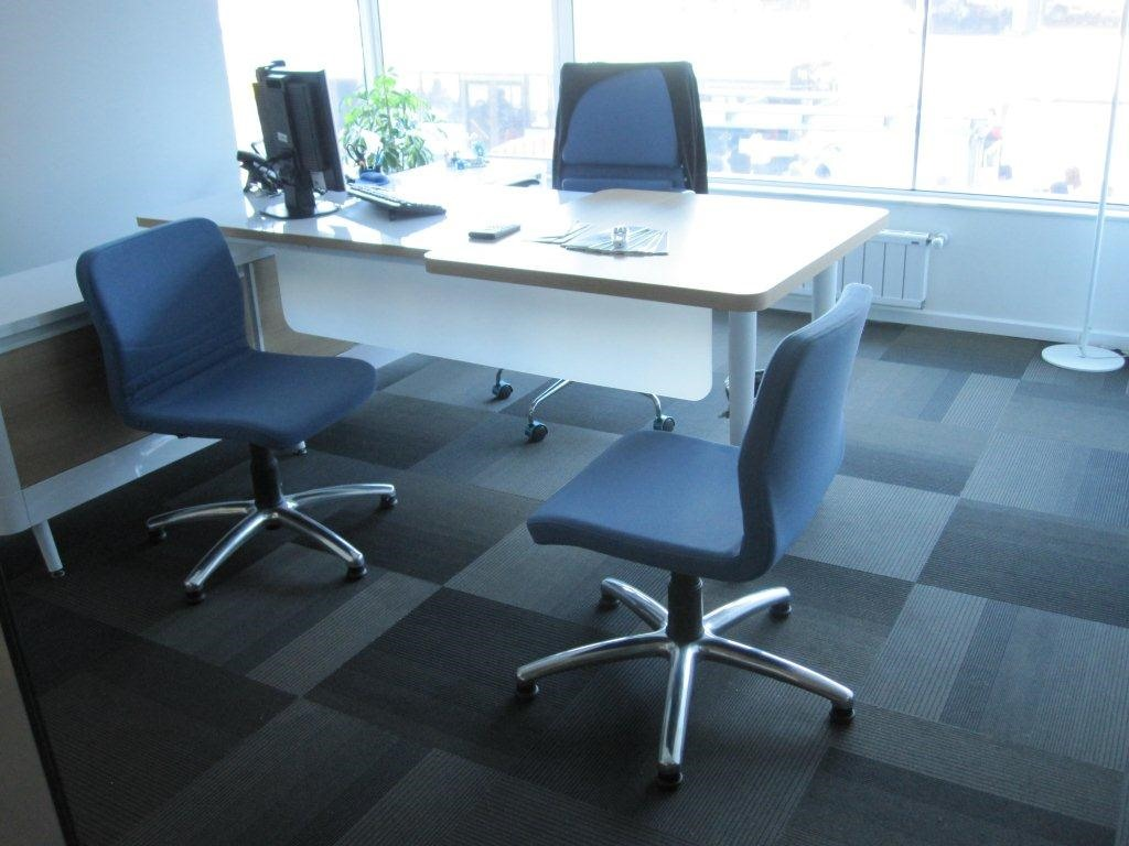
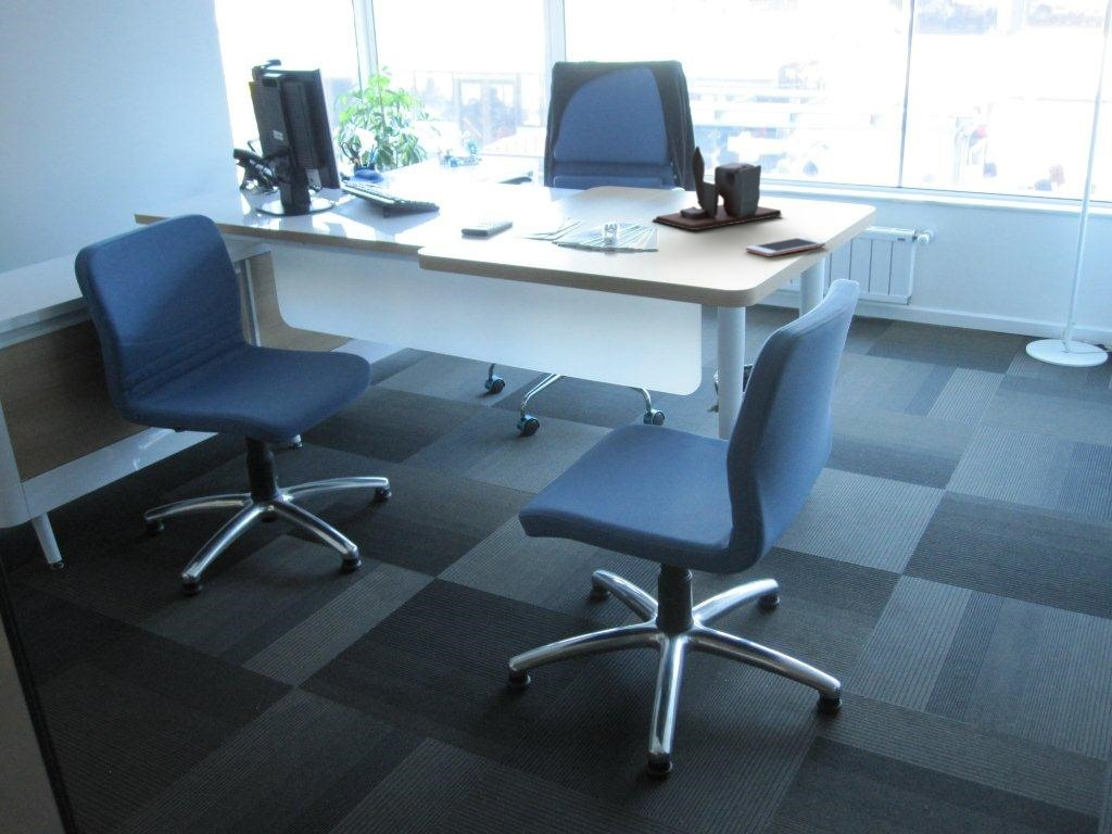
+ desk organizer [652,146,783,231]
+ cell phone [745,236,826,257]
